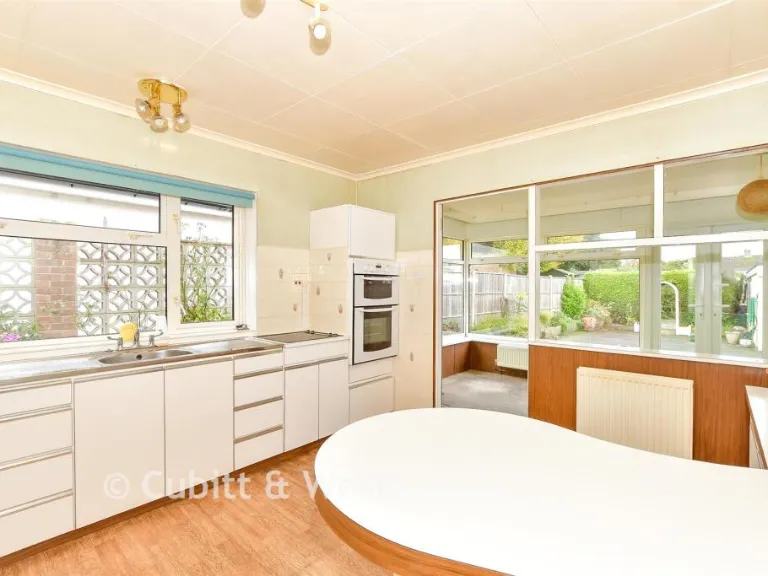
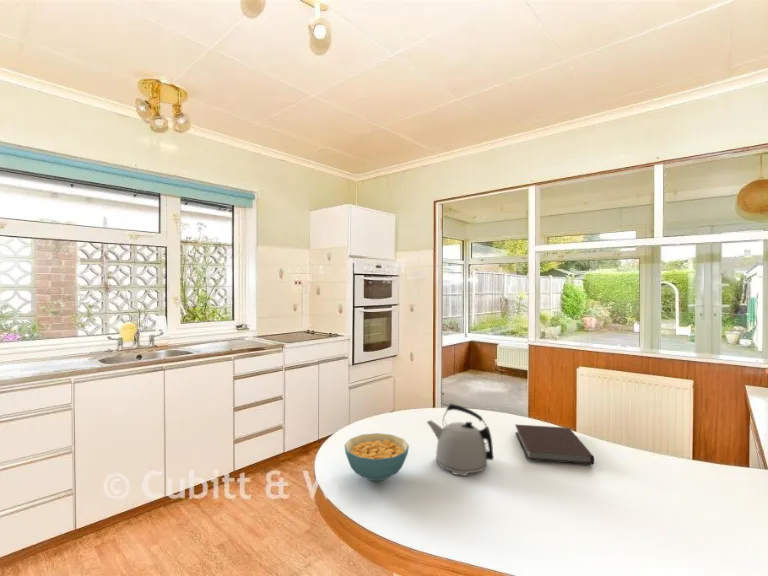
+ kettle [426,403,495,476]
+ notebook [514,423,595,465]
+ cereal bowl [344,432,410,482]
